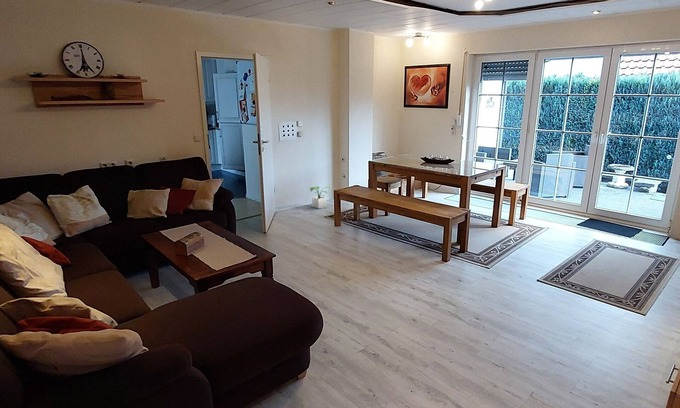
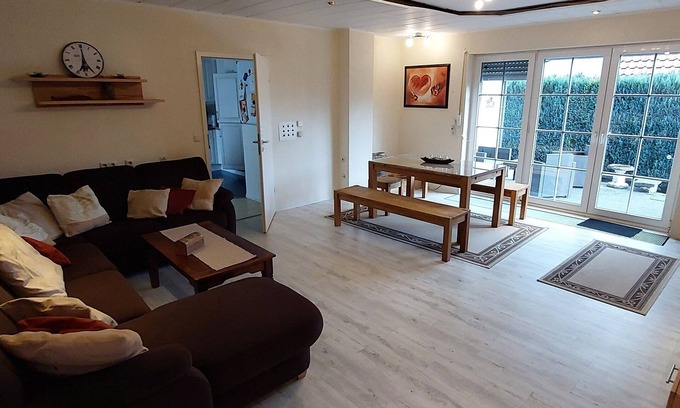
- potted plant [309,186,333,209]
